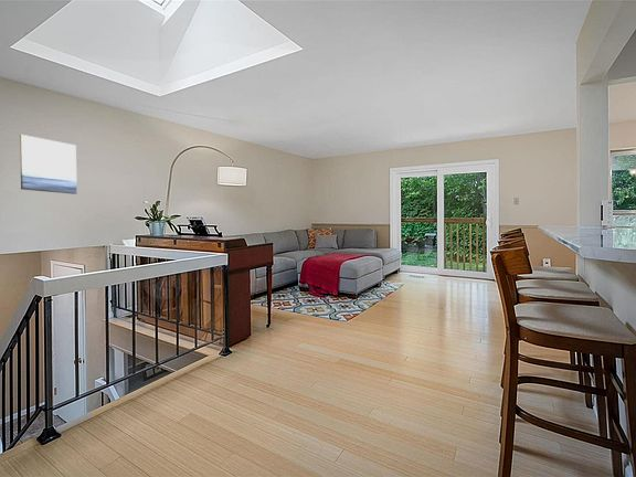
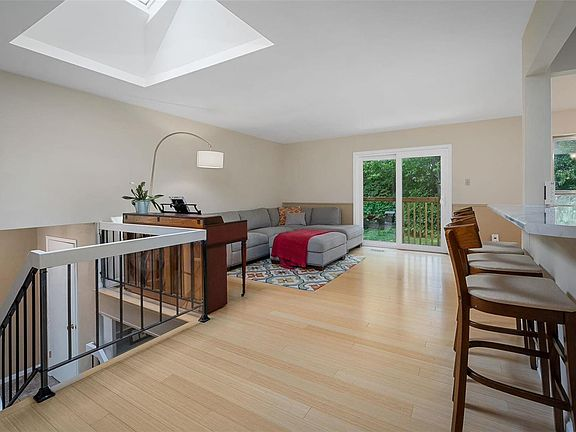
- wall art [19,134,77,195]
